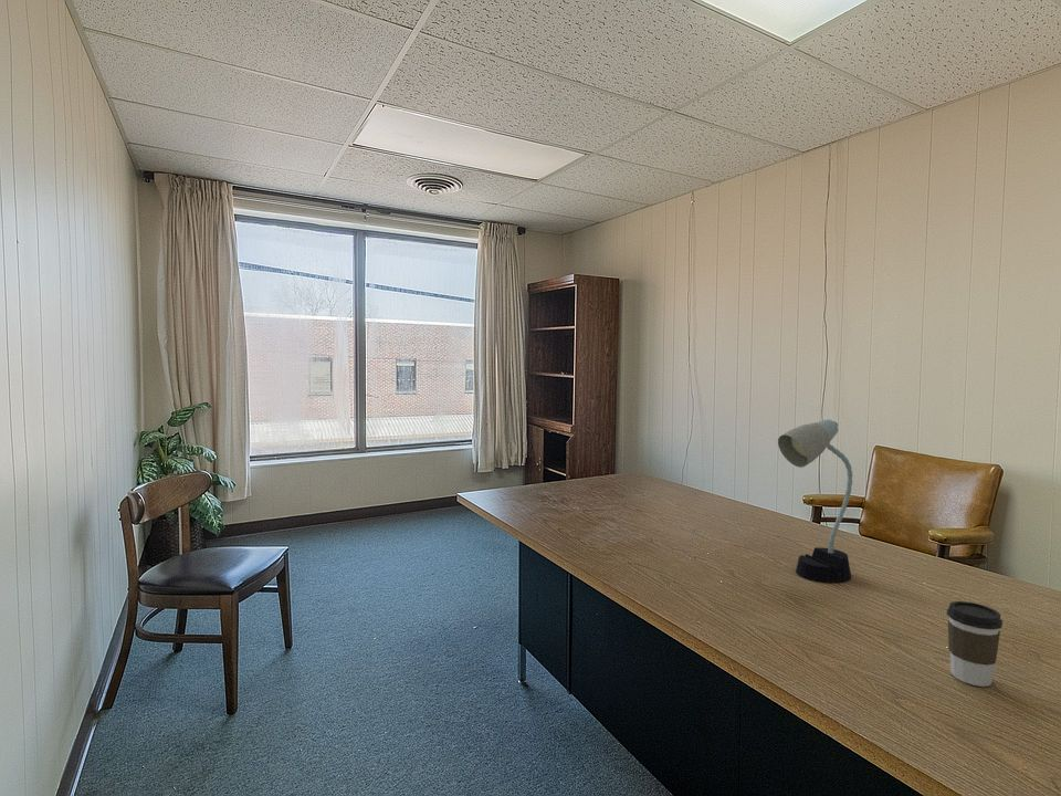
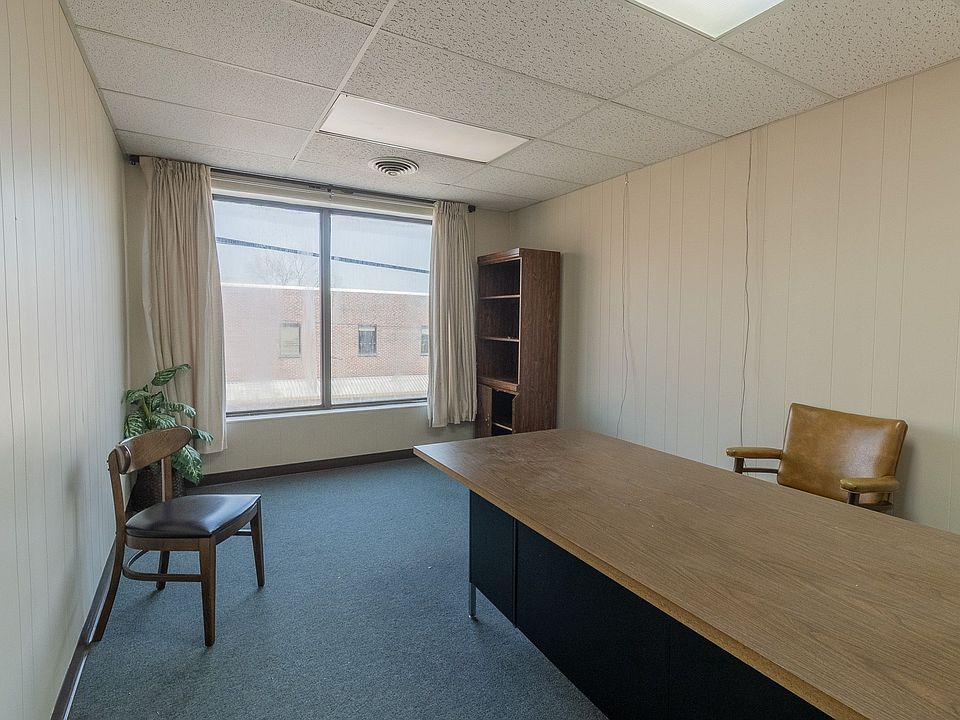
- coffee cup [946,600,1004,688]
- desk lamp [777,418,853,584]
